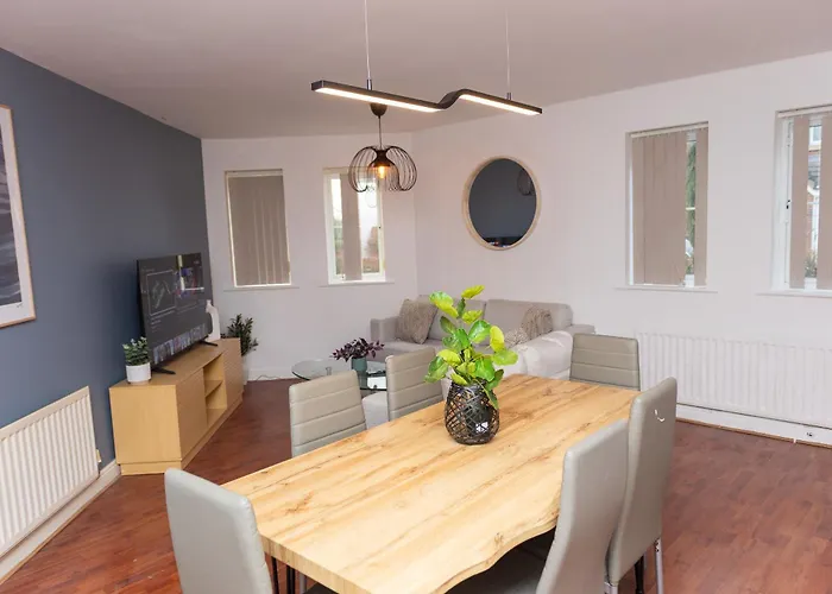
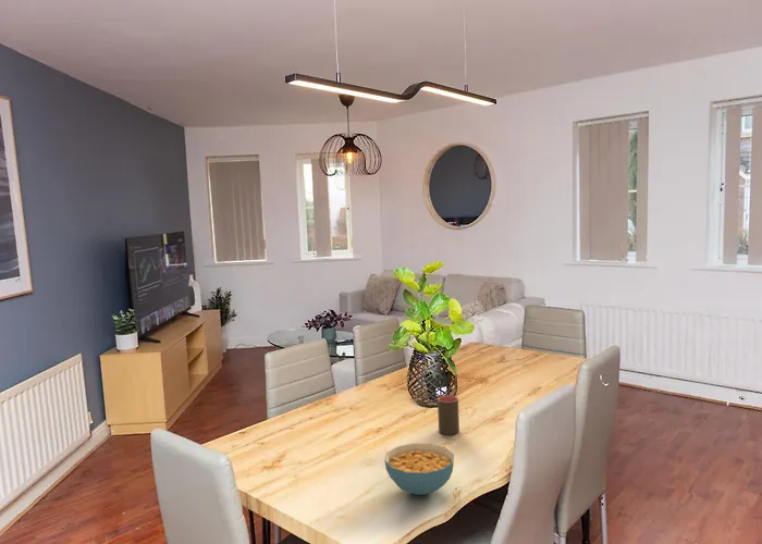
+ cup [437,395,460,436]
+ cereal bowl [383,442,455,496]
